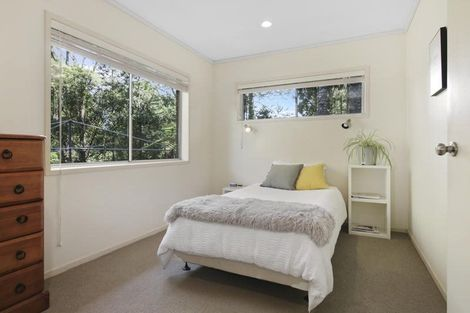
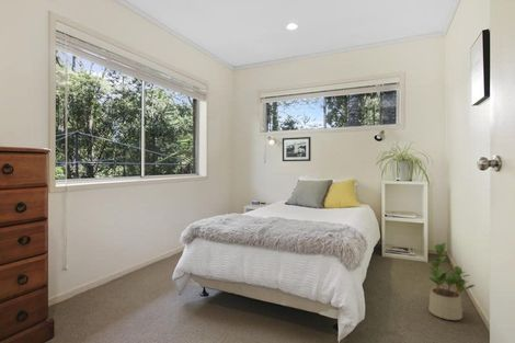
+ potted plant [427,242,477,321]
+ picture frame [282,136,312,162]
